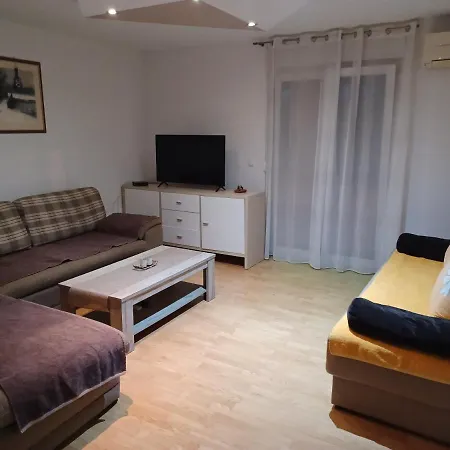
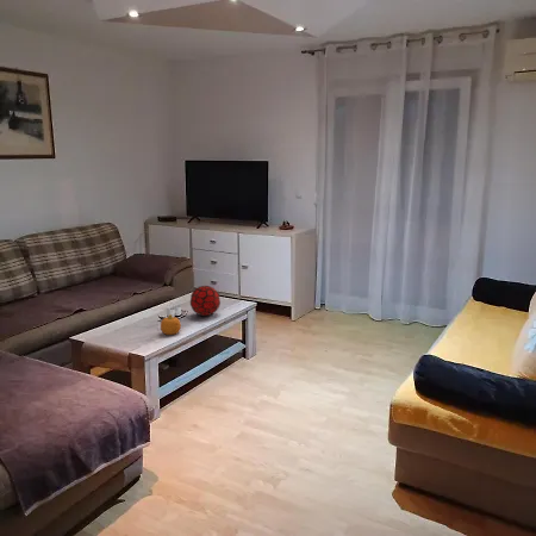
+ decorative orb [189,285,222,317]
+ fruit [160,313,182,336]
